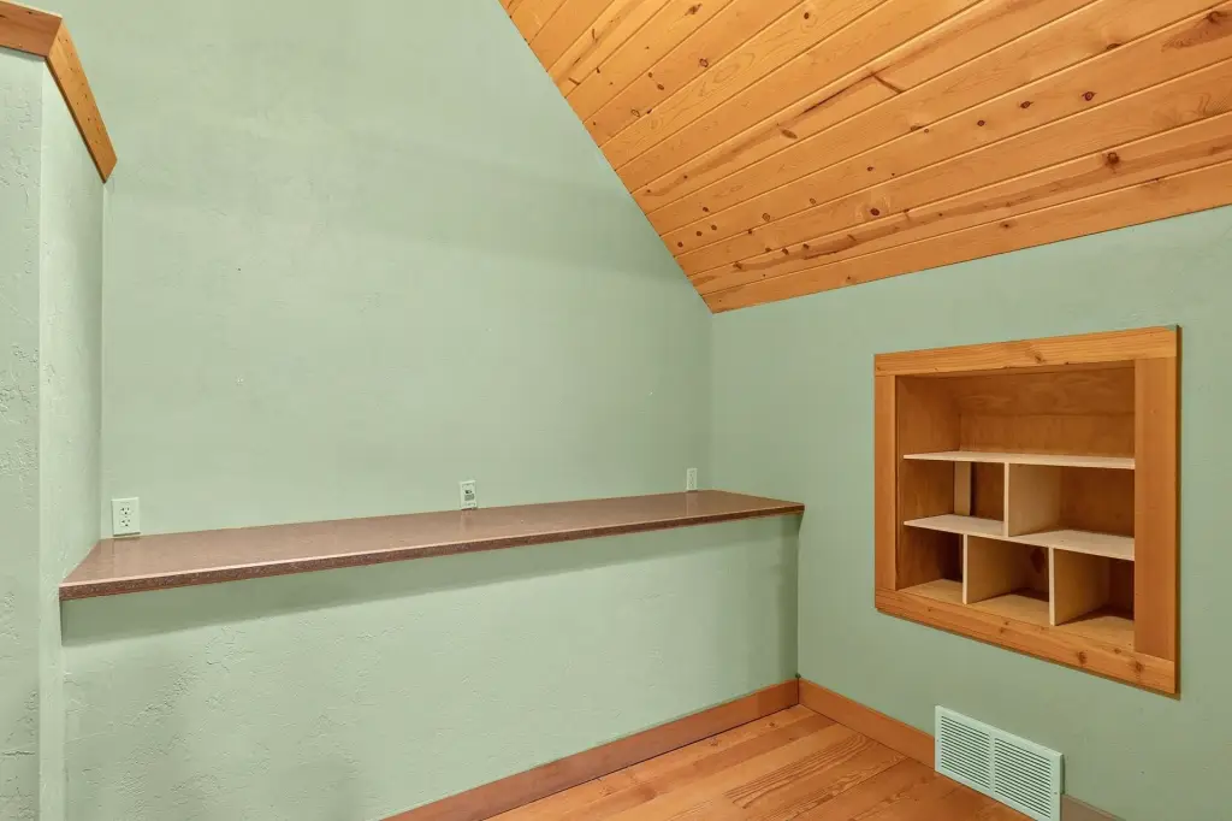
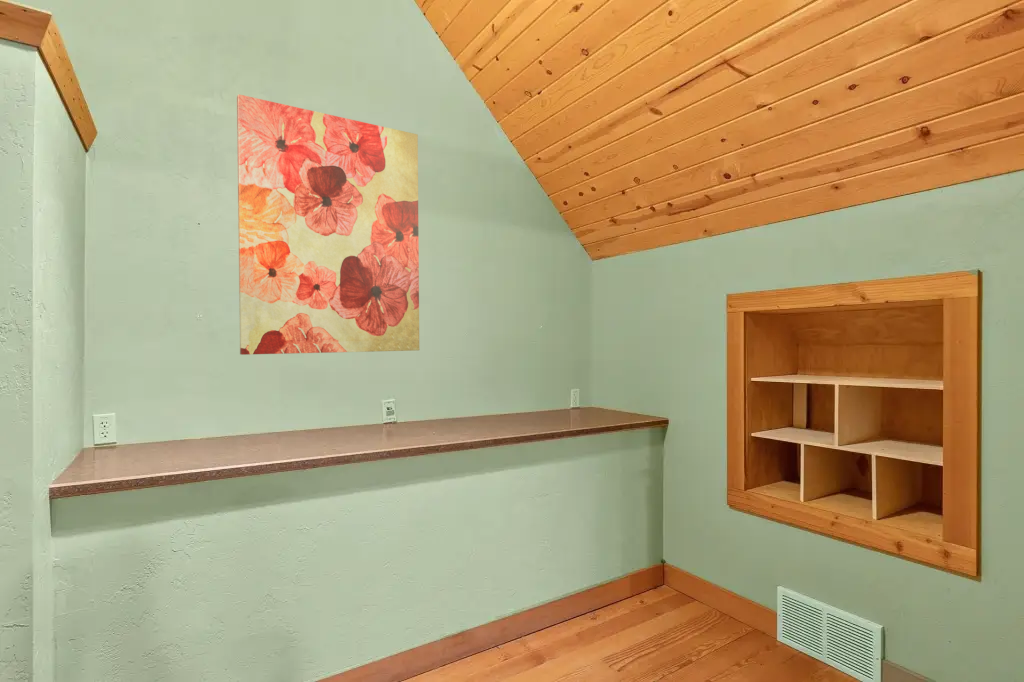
+ wall art [236,93,420,356]
